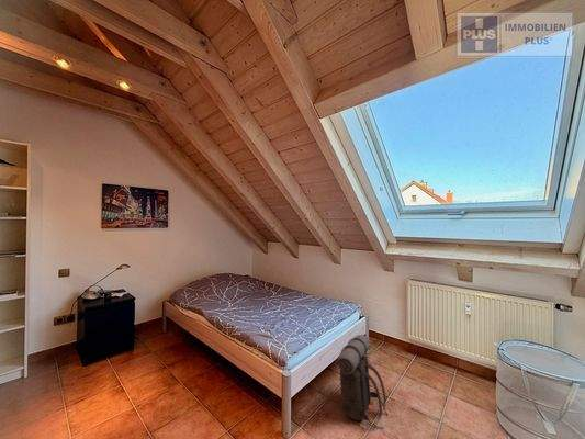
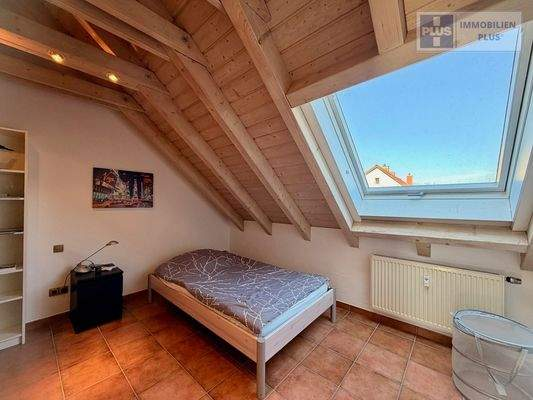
- backpack [335,334,390,429]
